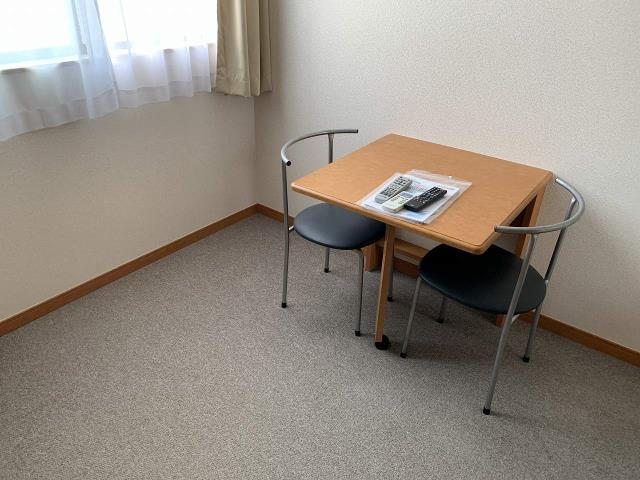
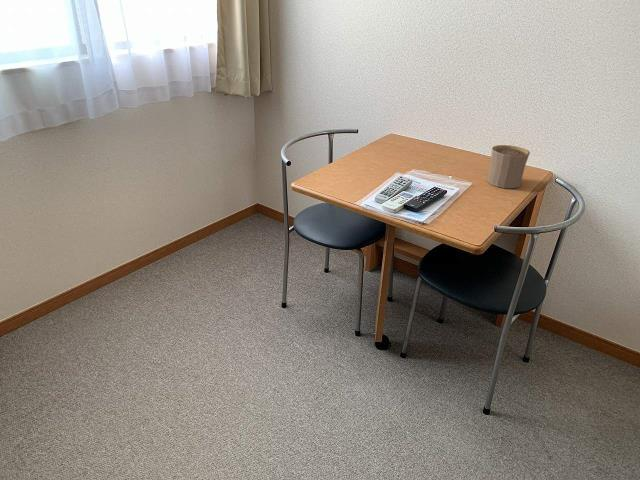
+ cup [486,144,531,189]
